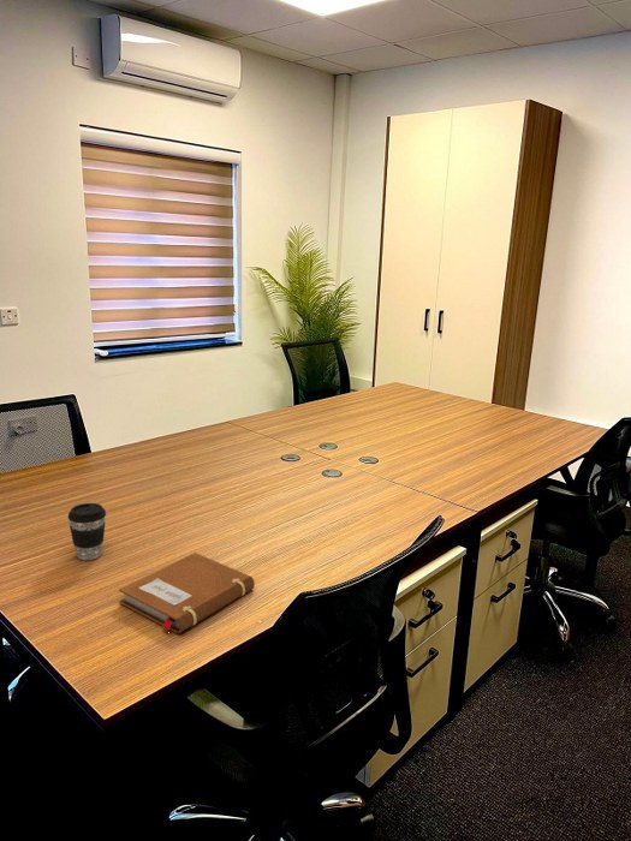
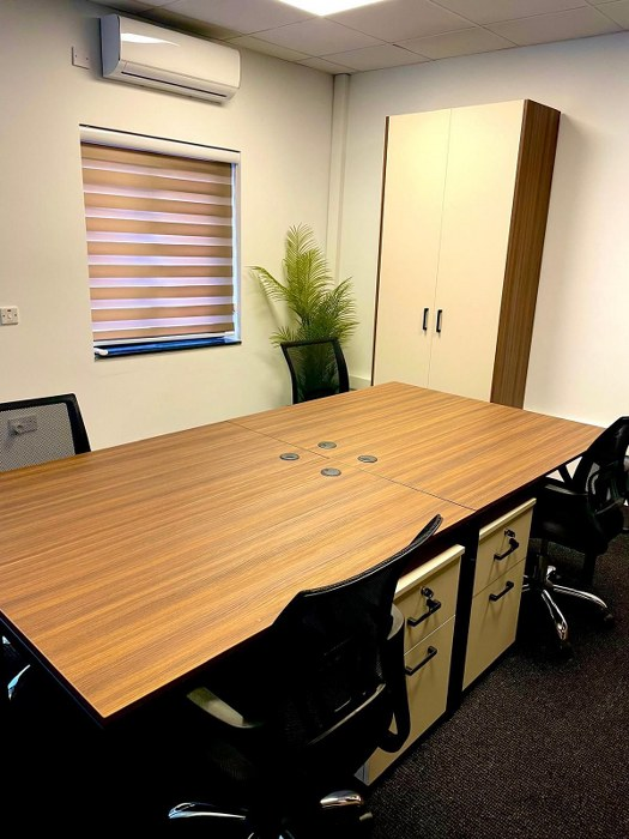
- notebook [118,551,256,634]
- coffee cup [67,502,107,561]
